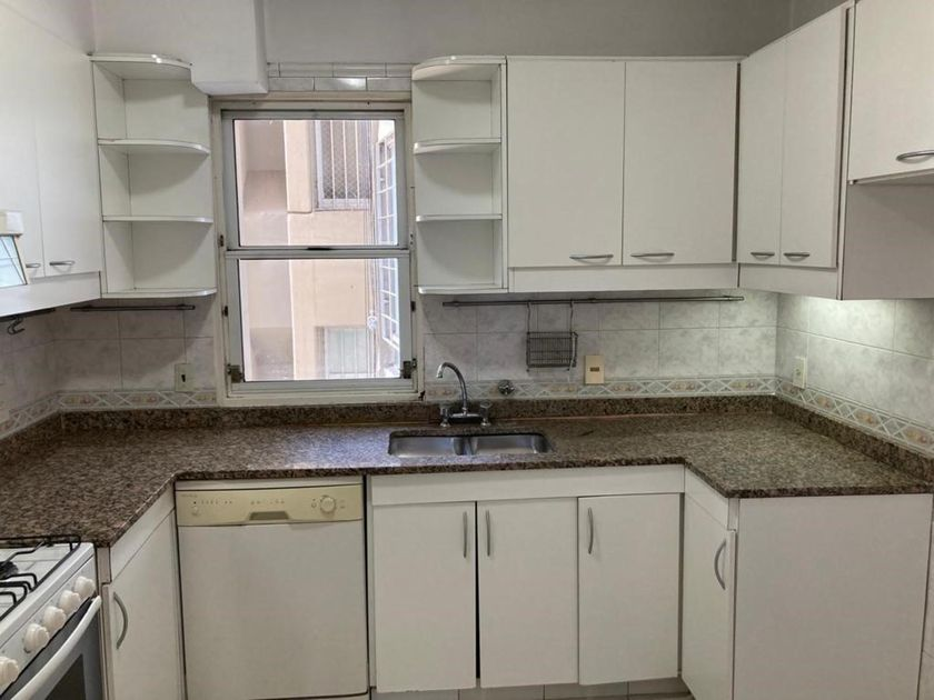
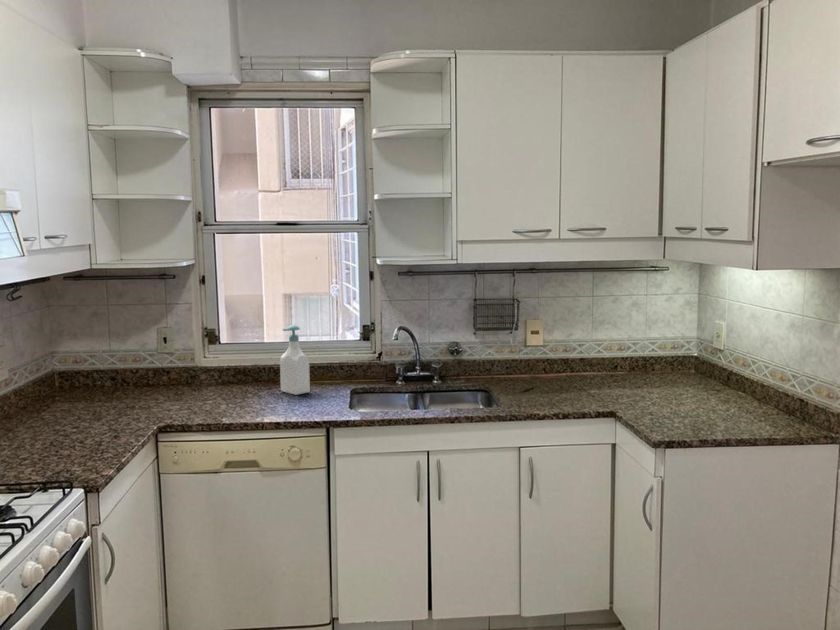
+ soap bottle [279,324,311,396]
